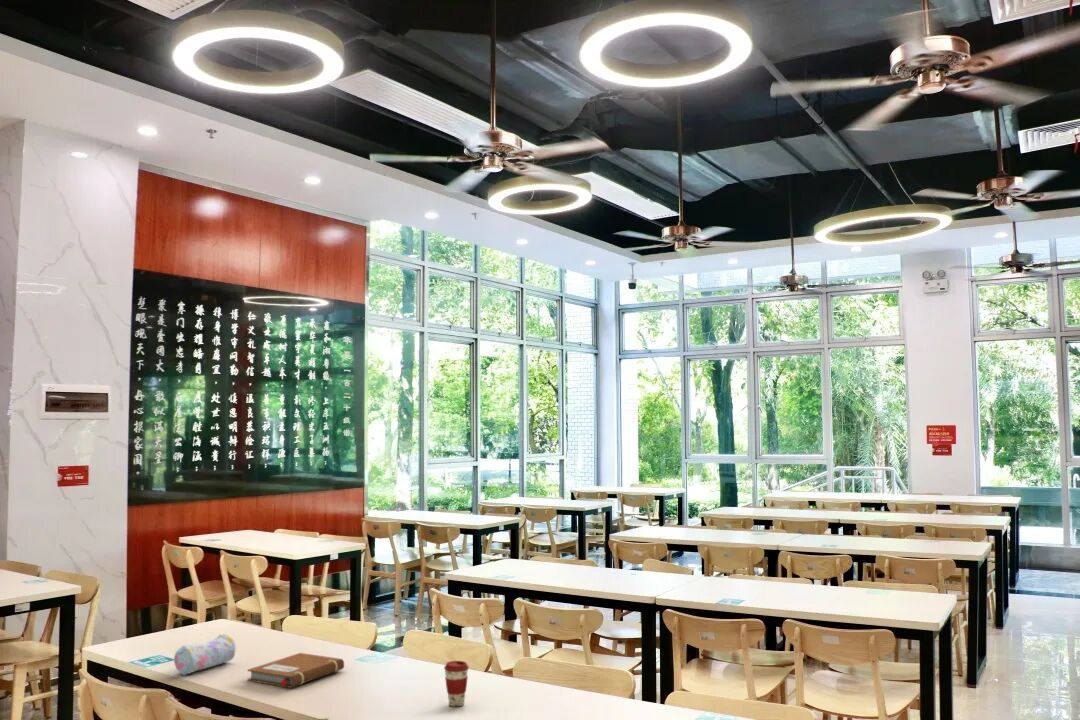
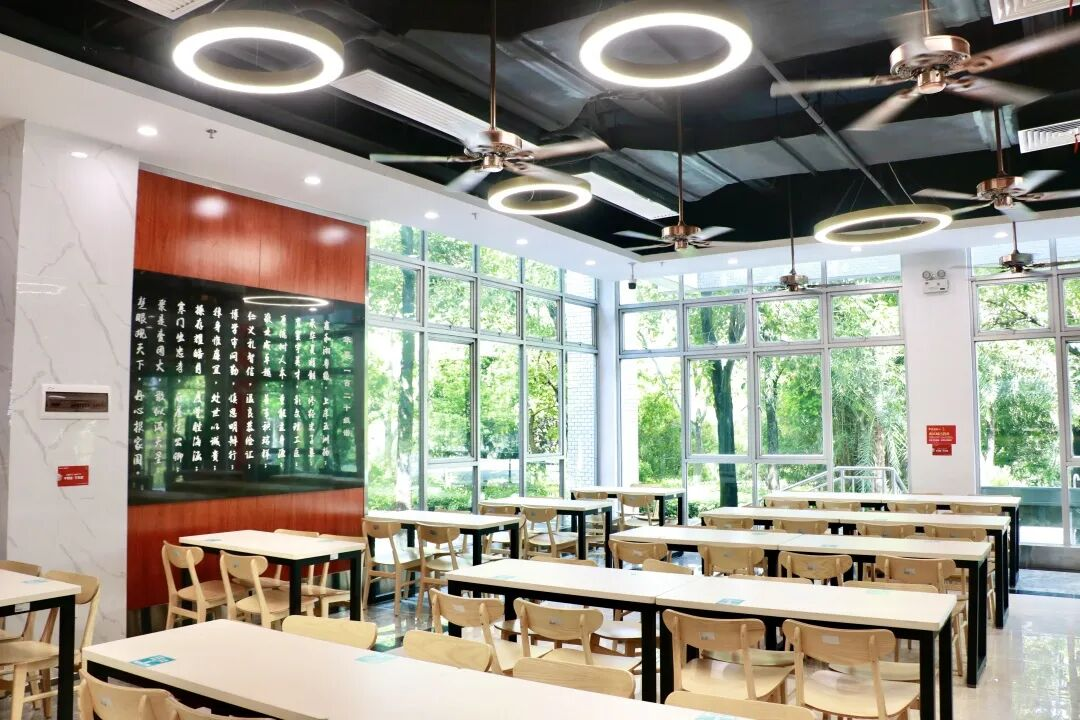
- coffee cup [443,660,470,707]
- pencil case [173,633,237,676]
- notebook [246,652,345,689]
